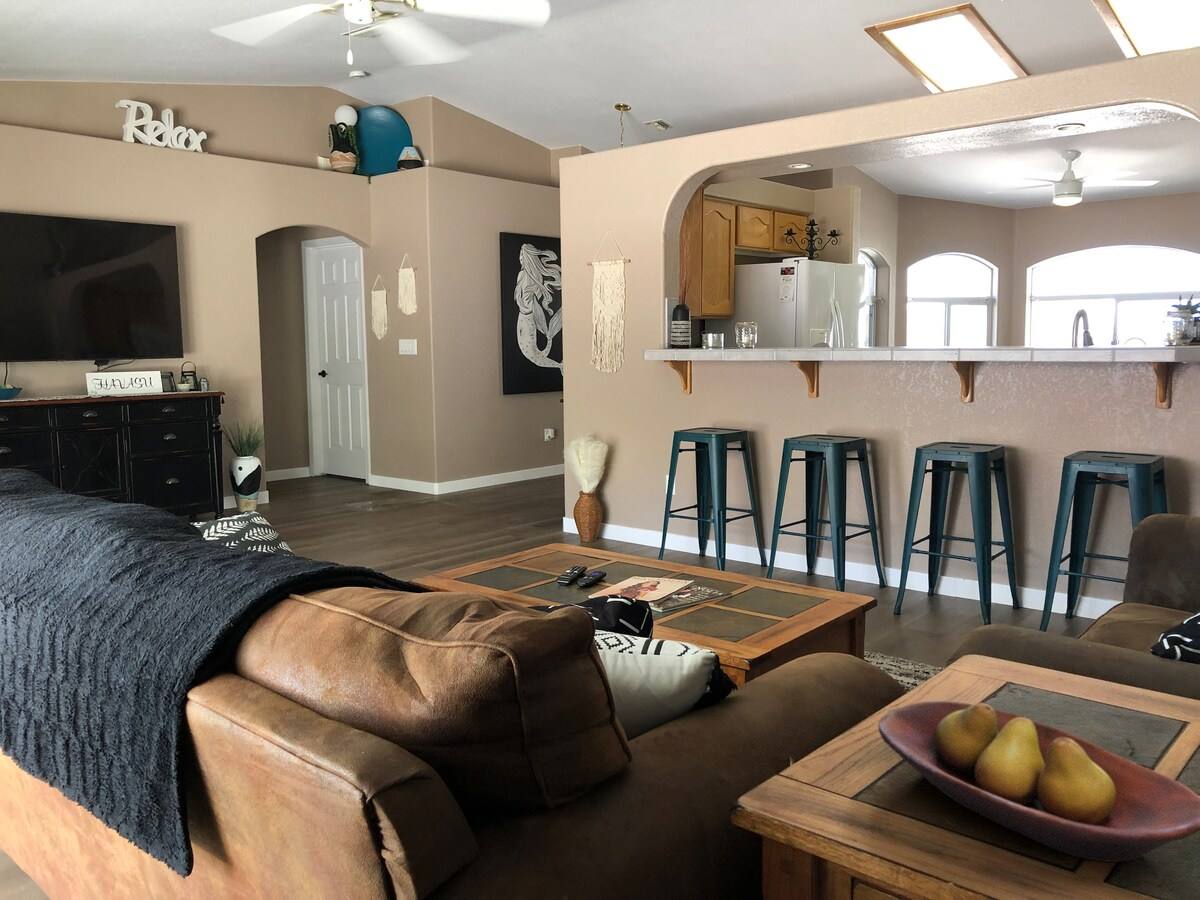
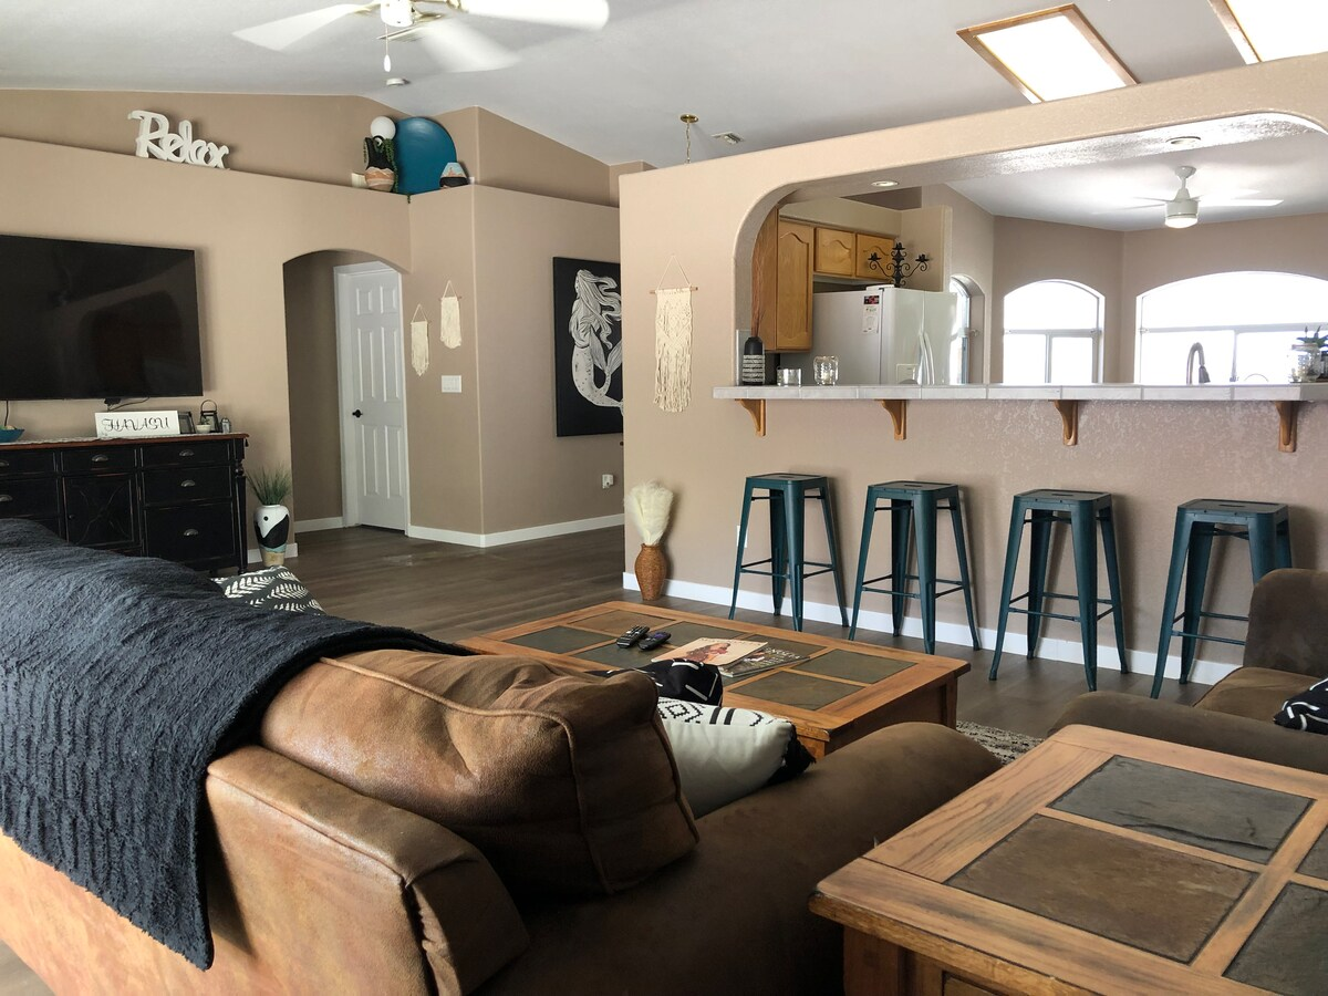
- fruit bowl [877,700,1200,863]
